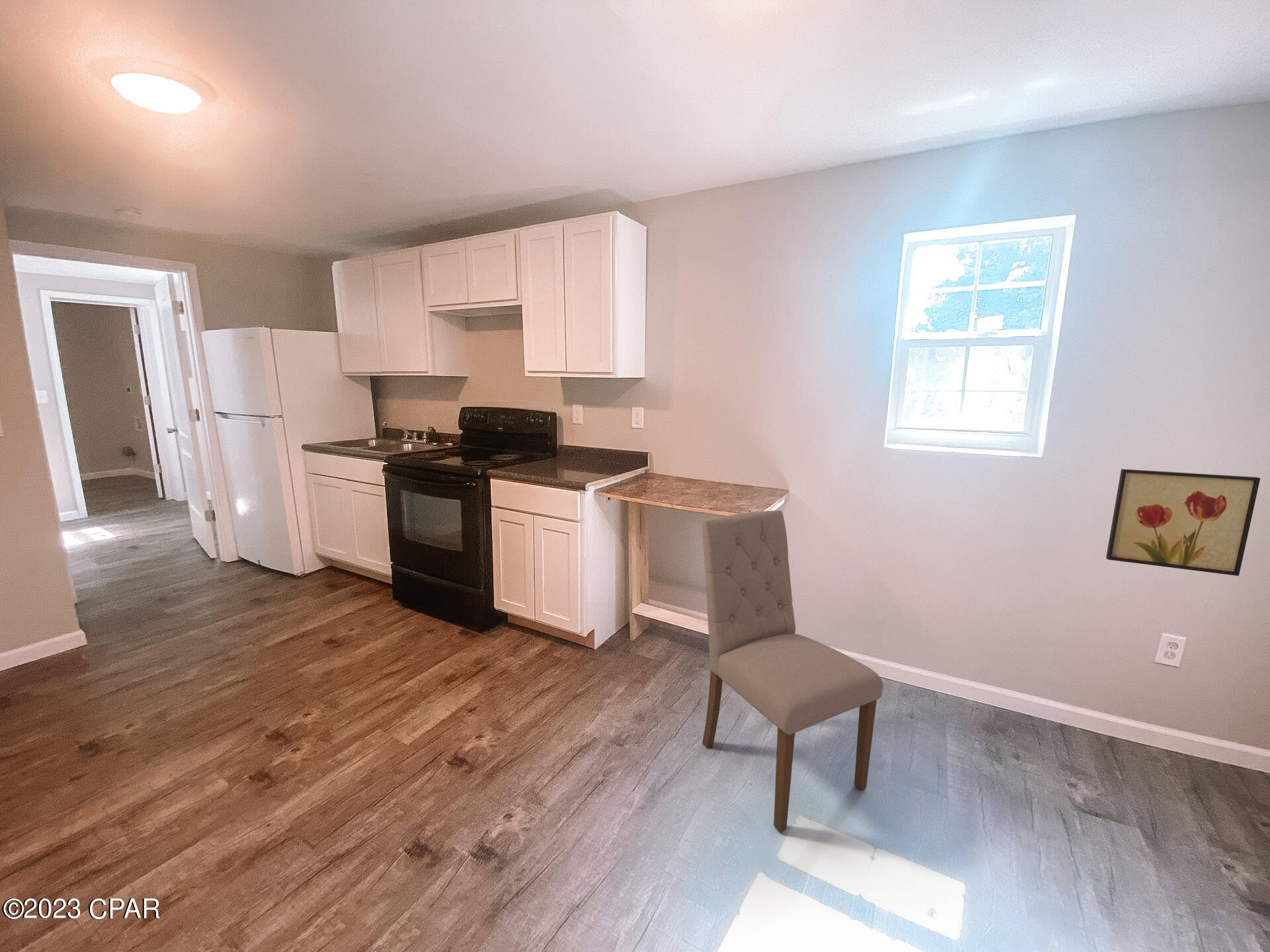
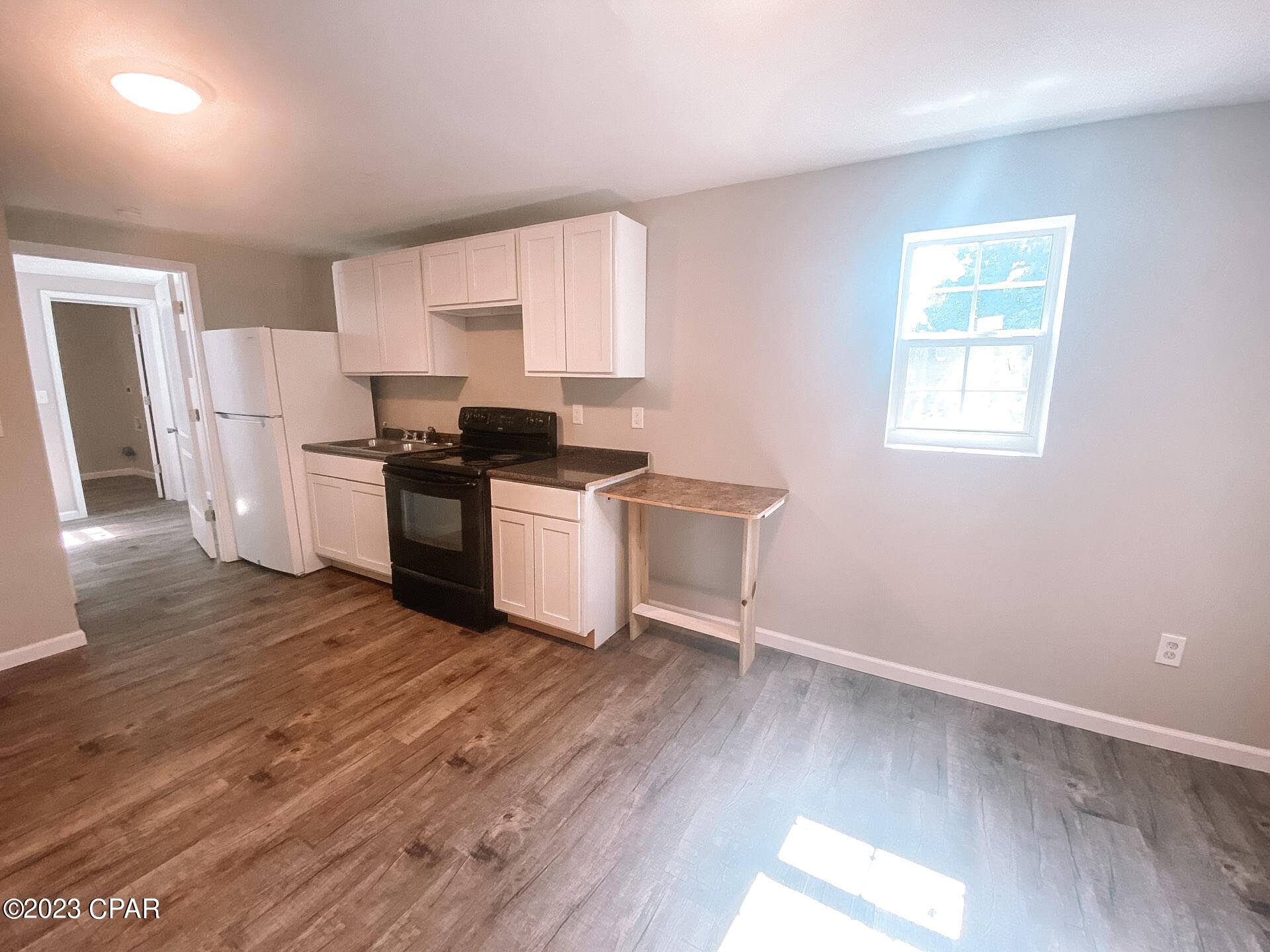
- dining chair [701,510,884,833]
- wall art [1105,468,1261,576]
